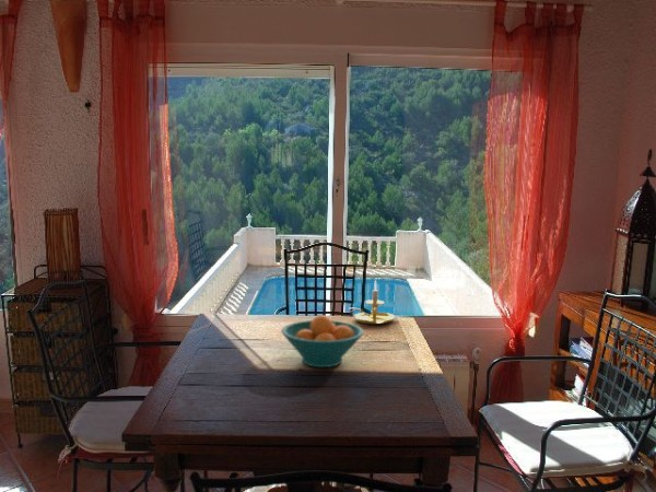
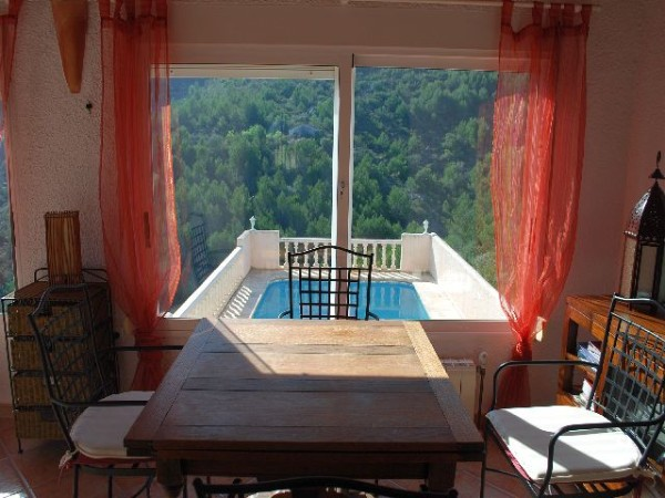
- fruit bowl [280,314,365,368]
- candle holder [350,279,396,325]
